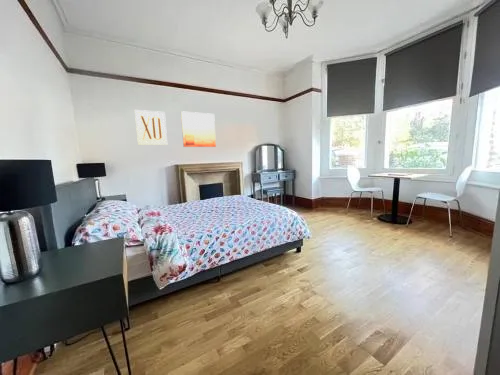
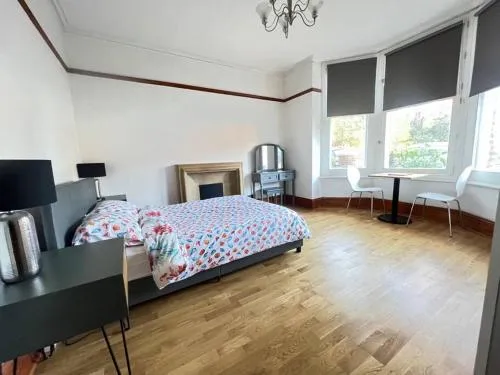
- wall art [134,109,168,146]
- wall art [180,110,217,148]
